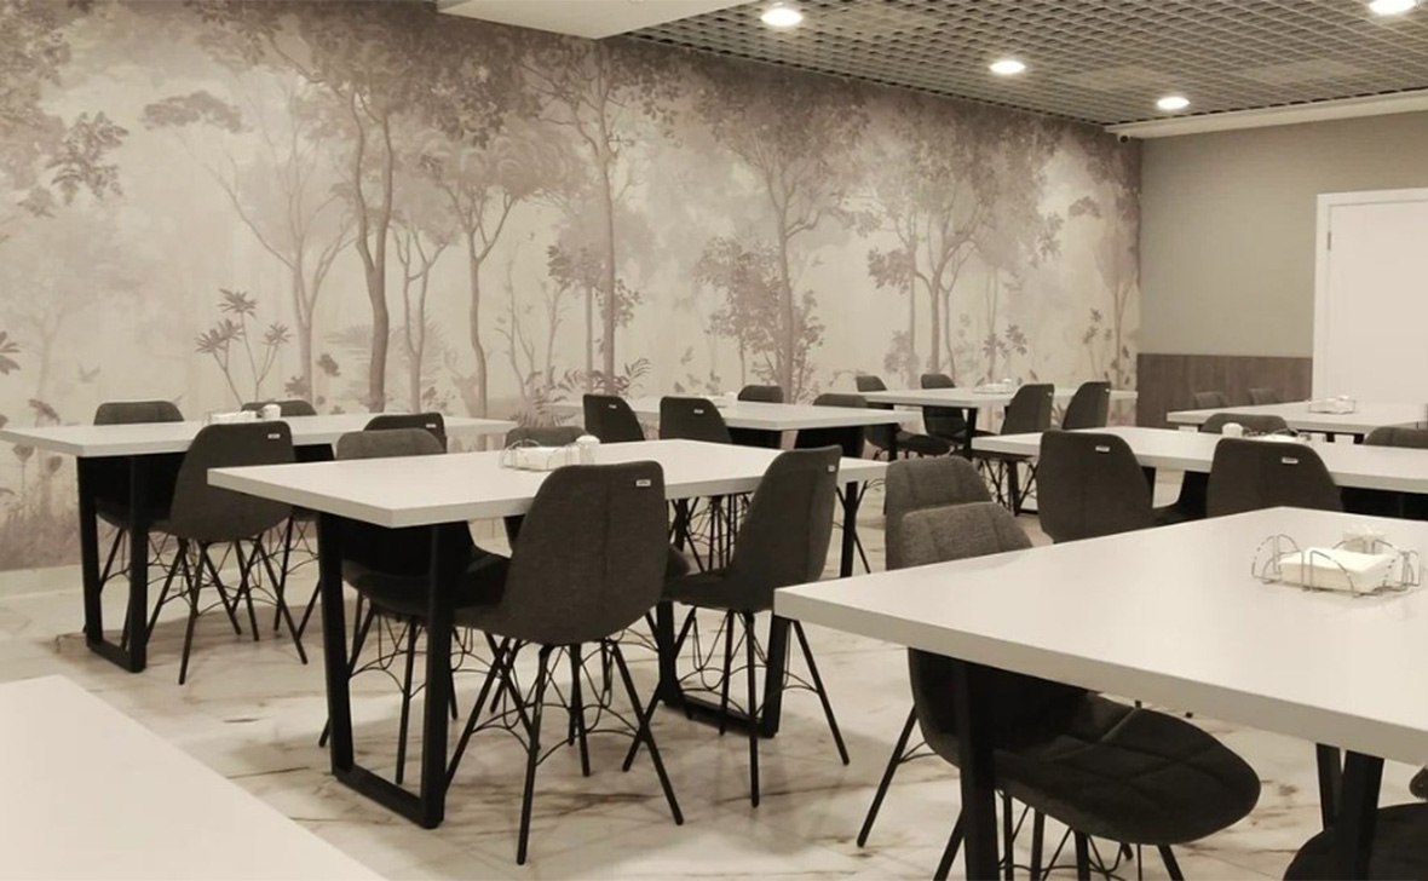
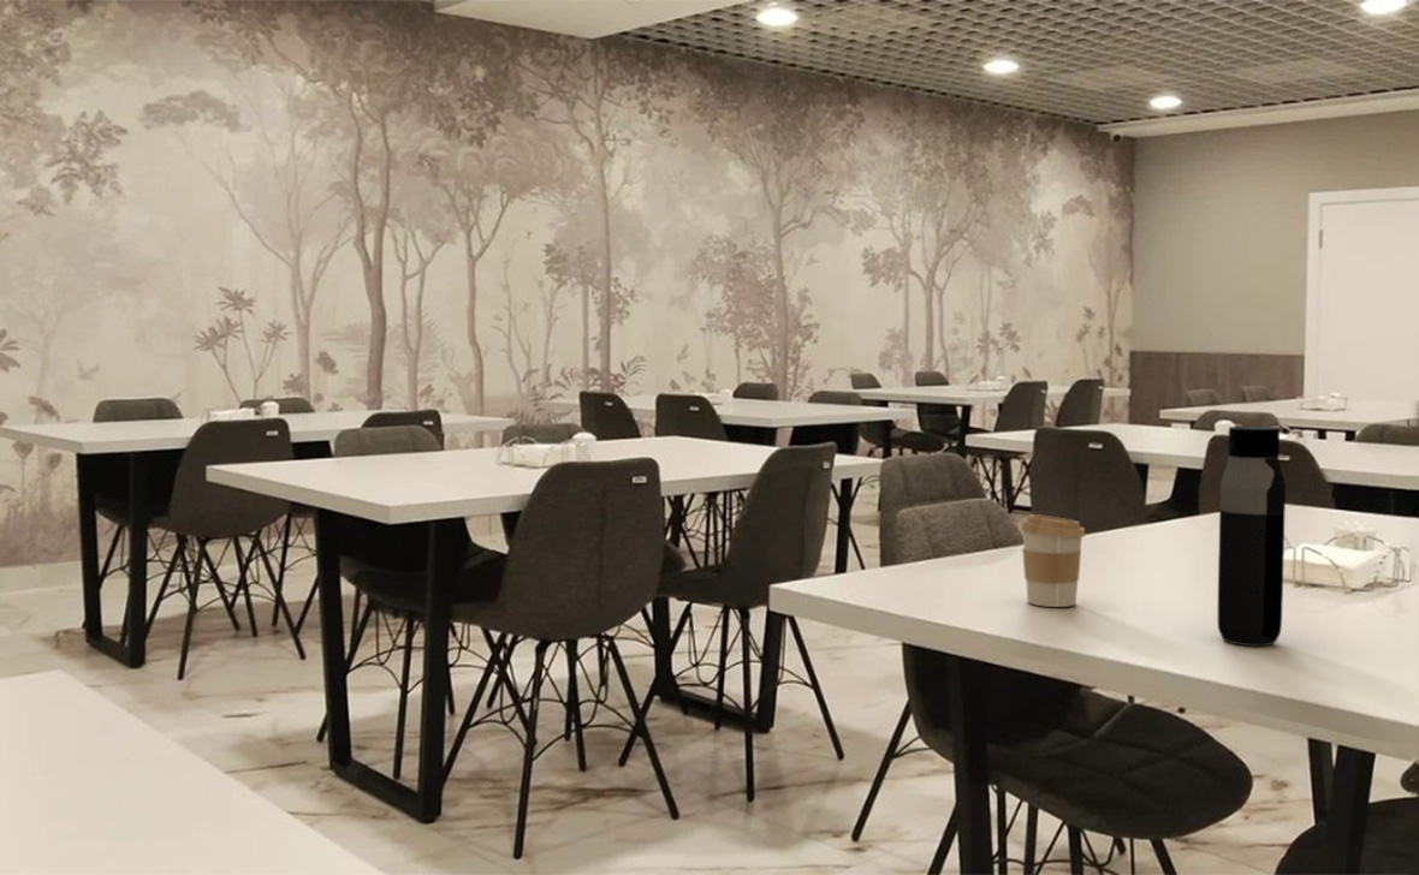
+ water bottle [1217,425,1287,647]
+ coffee cup [1020,513,1086,608]
